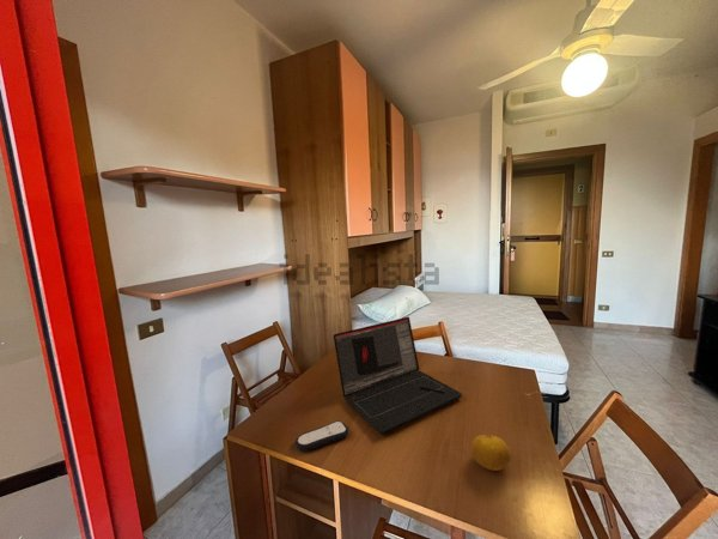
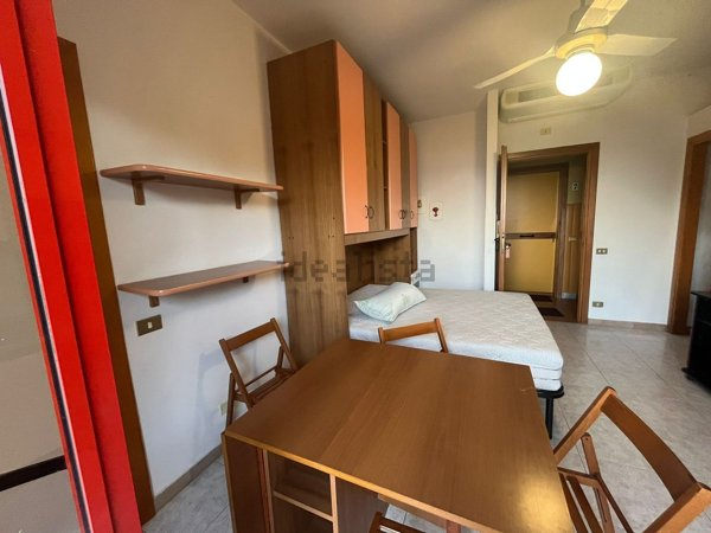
- fruit [469,434,512,472]
- laptop [333,316,463,435]
- remote control [294,419,351,453]
